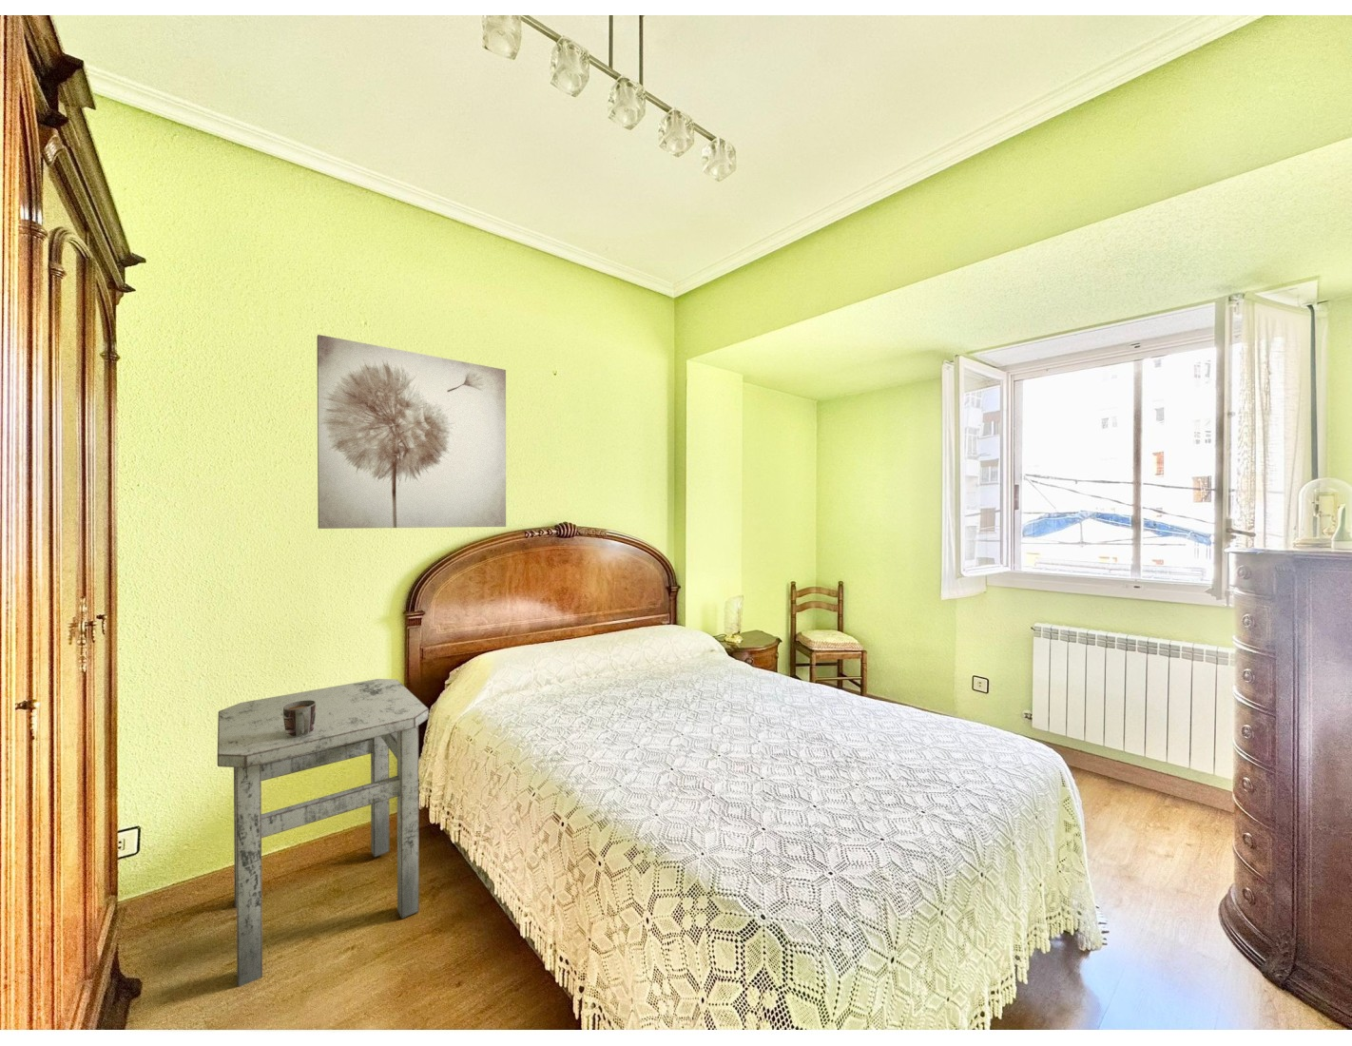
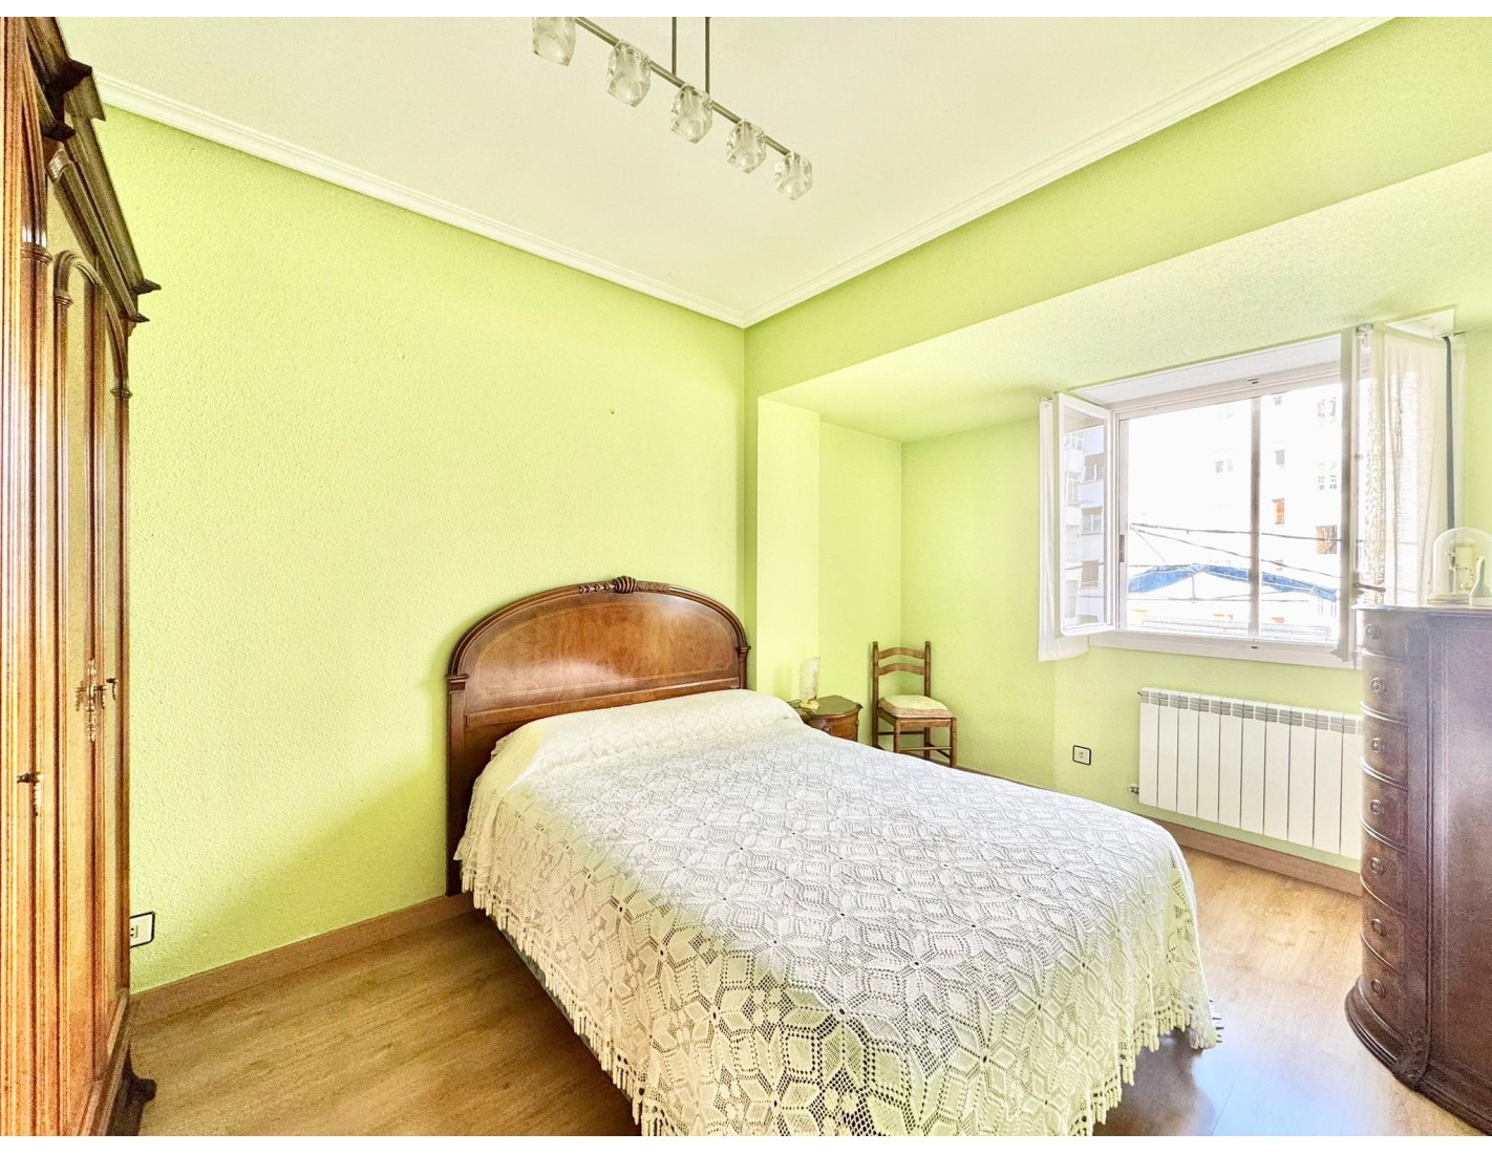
- wall art [316,334,507,530]
- mug [283,700,316,738]
- side table [217,678,430,988]
